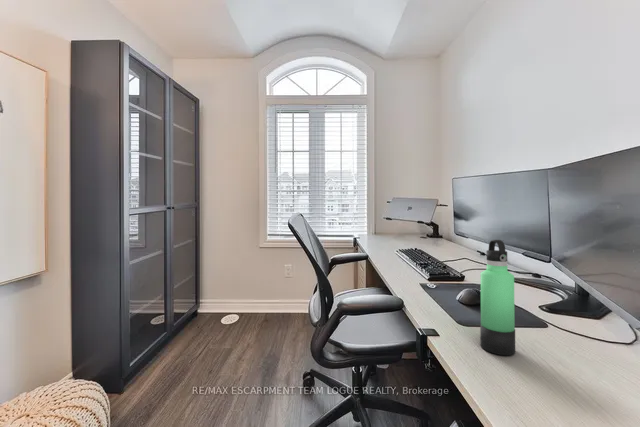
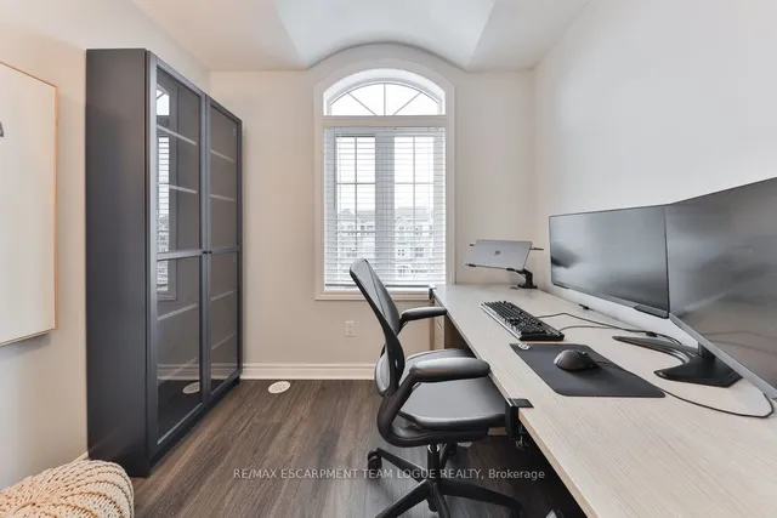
- thermos bottle [479,239,516,356]
